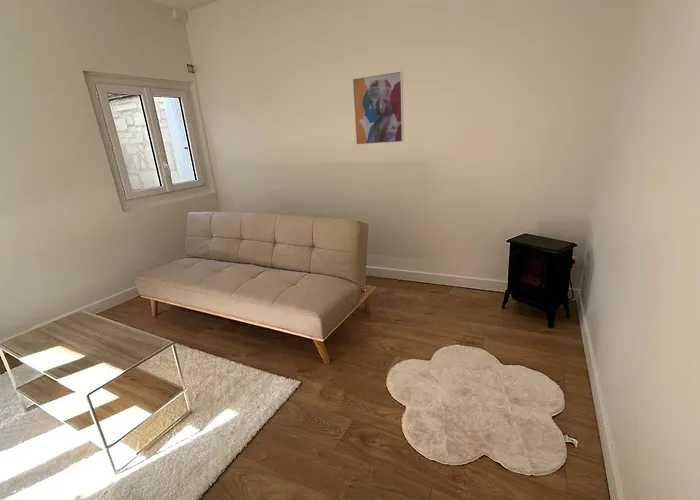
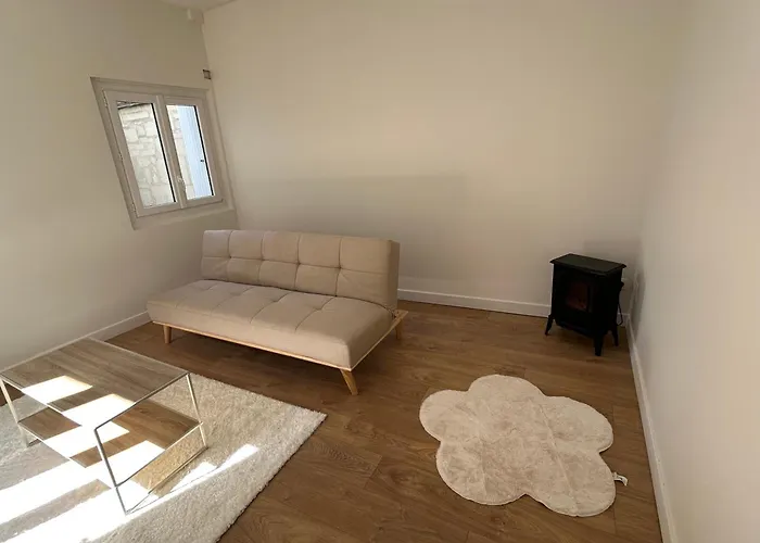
- wall art [351,69,405,146]
